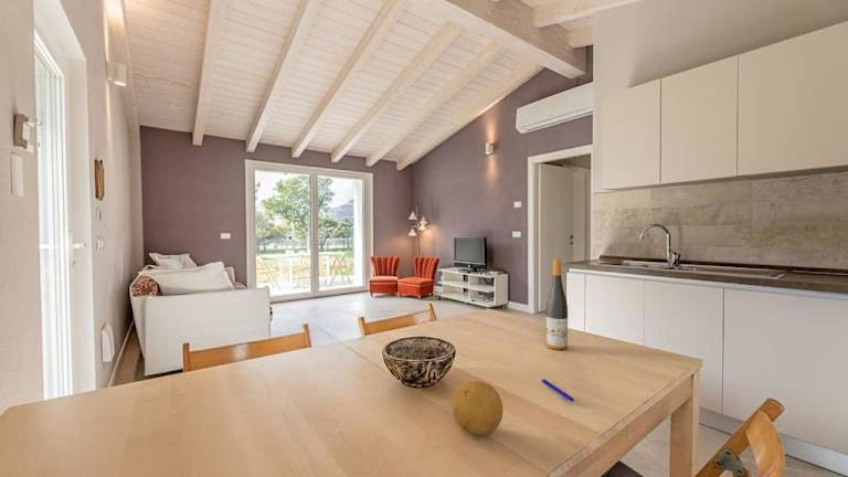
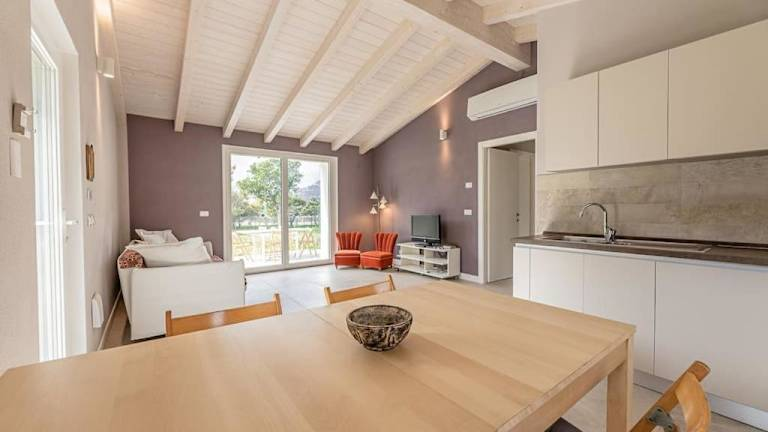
- pen [541,378,575,403]
- wine bottle [545,258,569,351]
- fruit [452,380,504,437]
